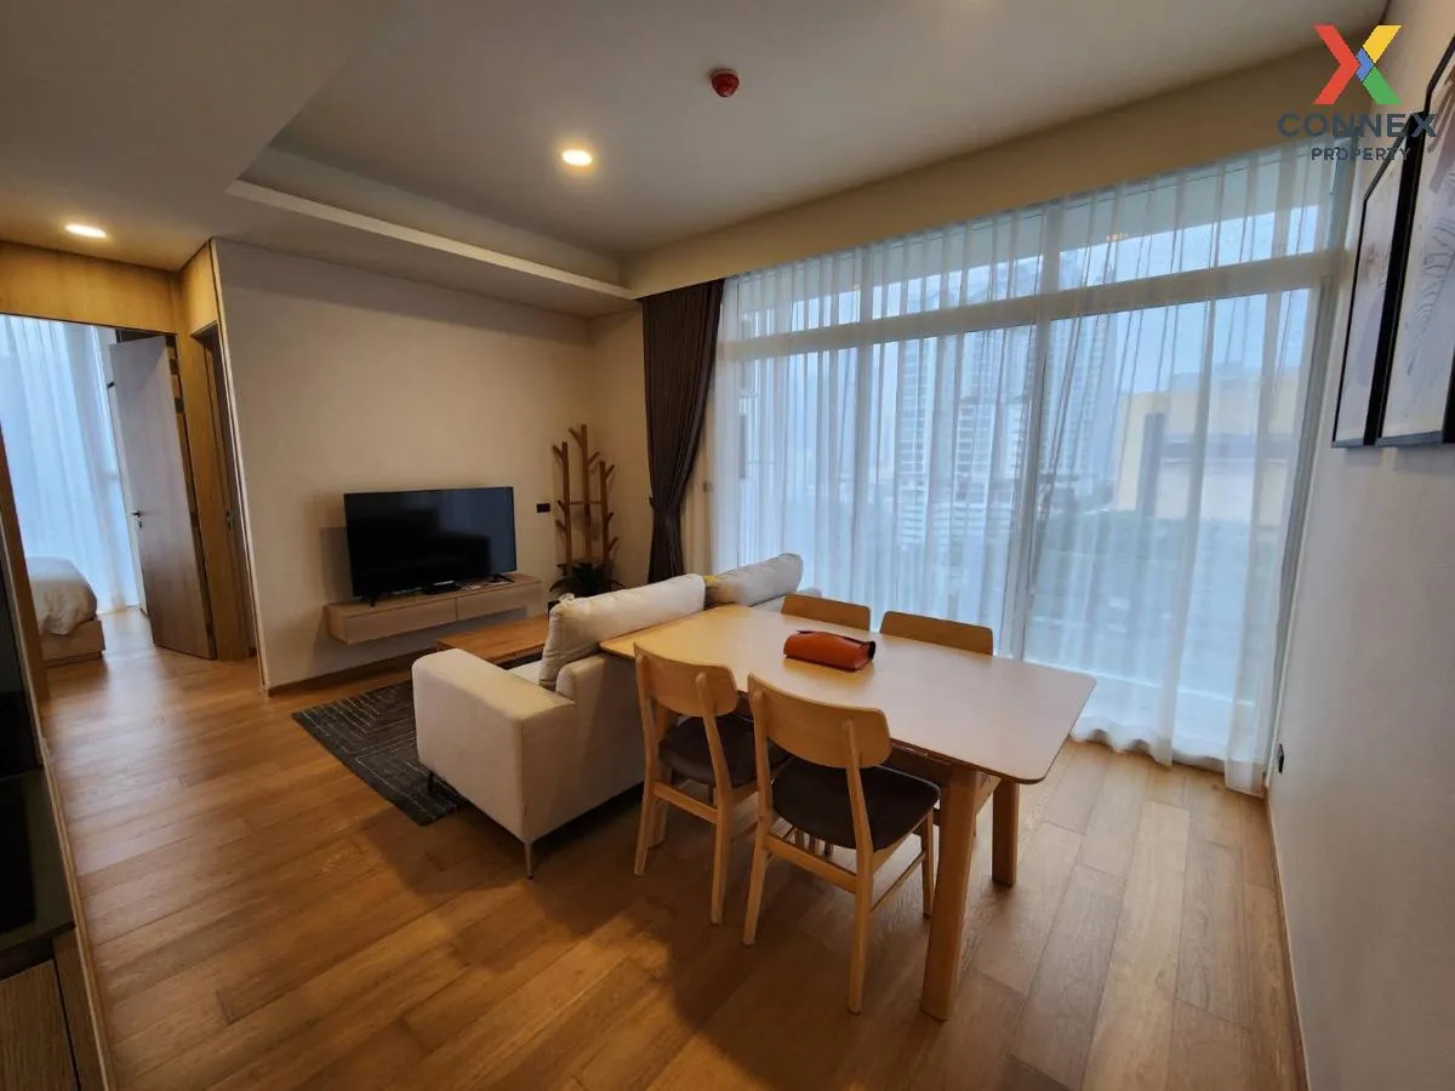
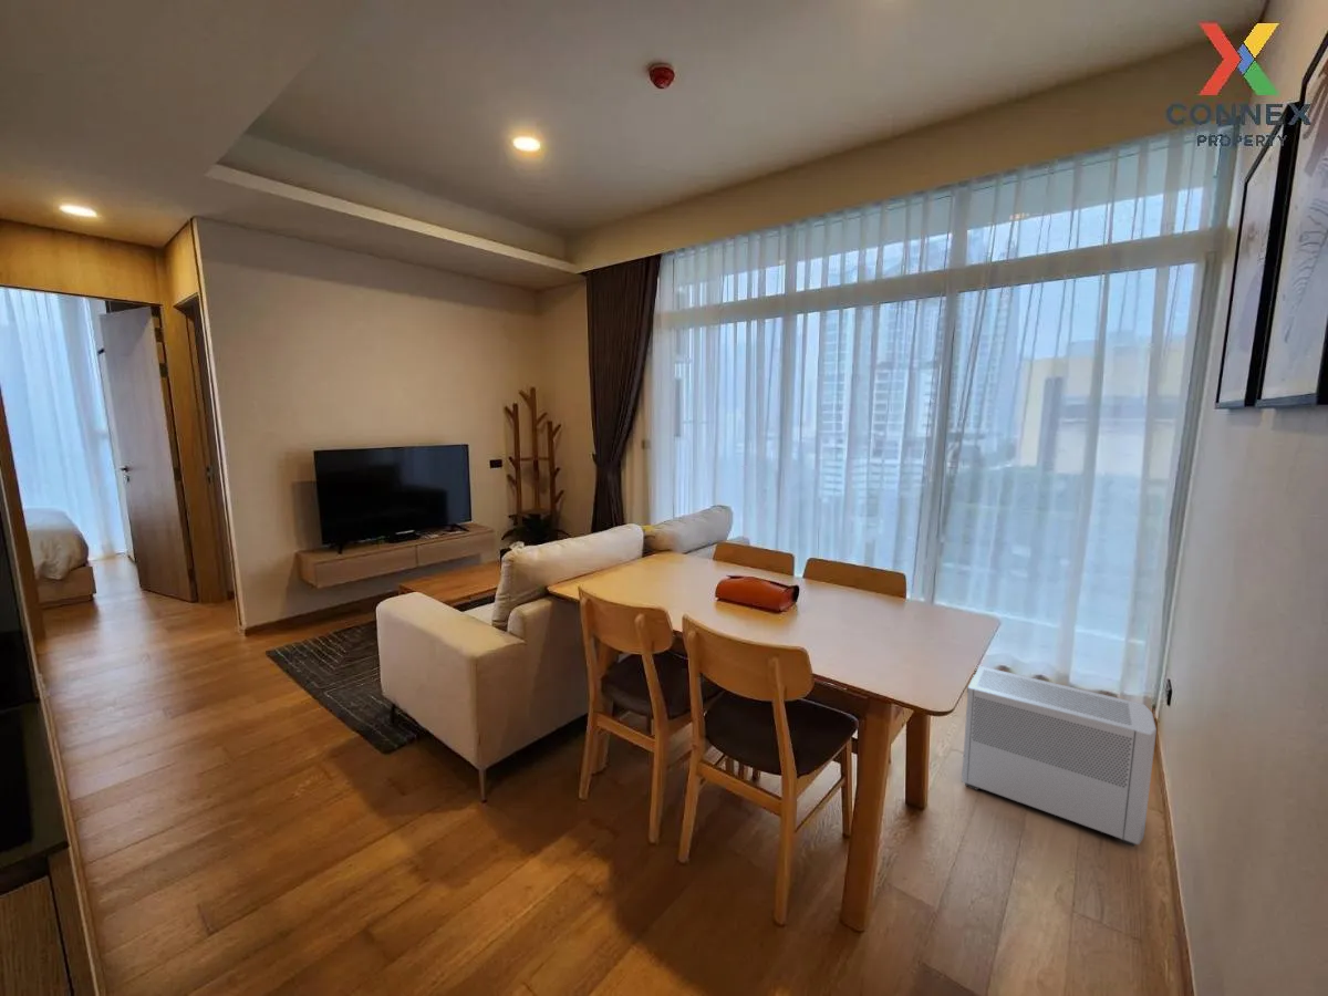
+ air purifier [961,665,1158,848]
